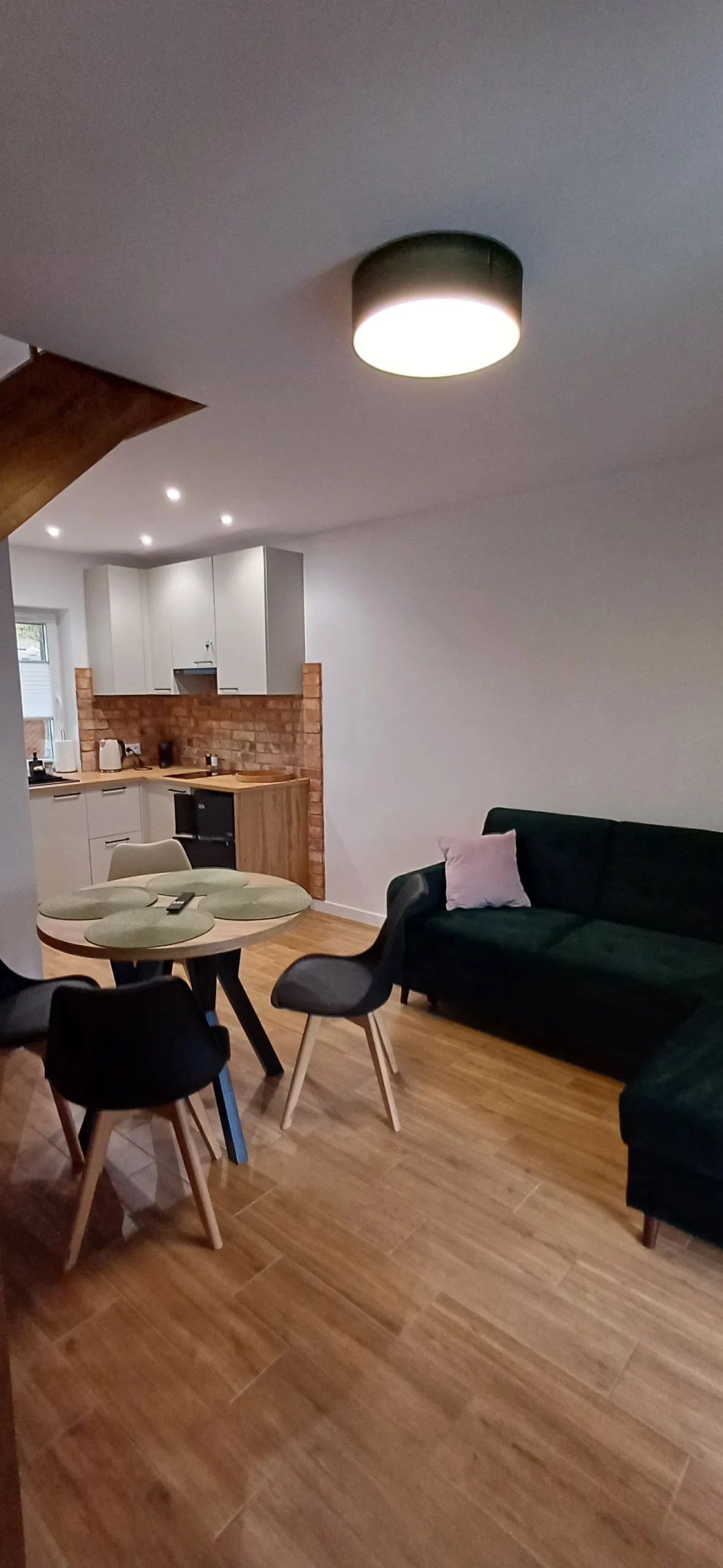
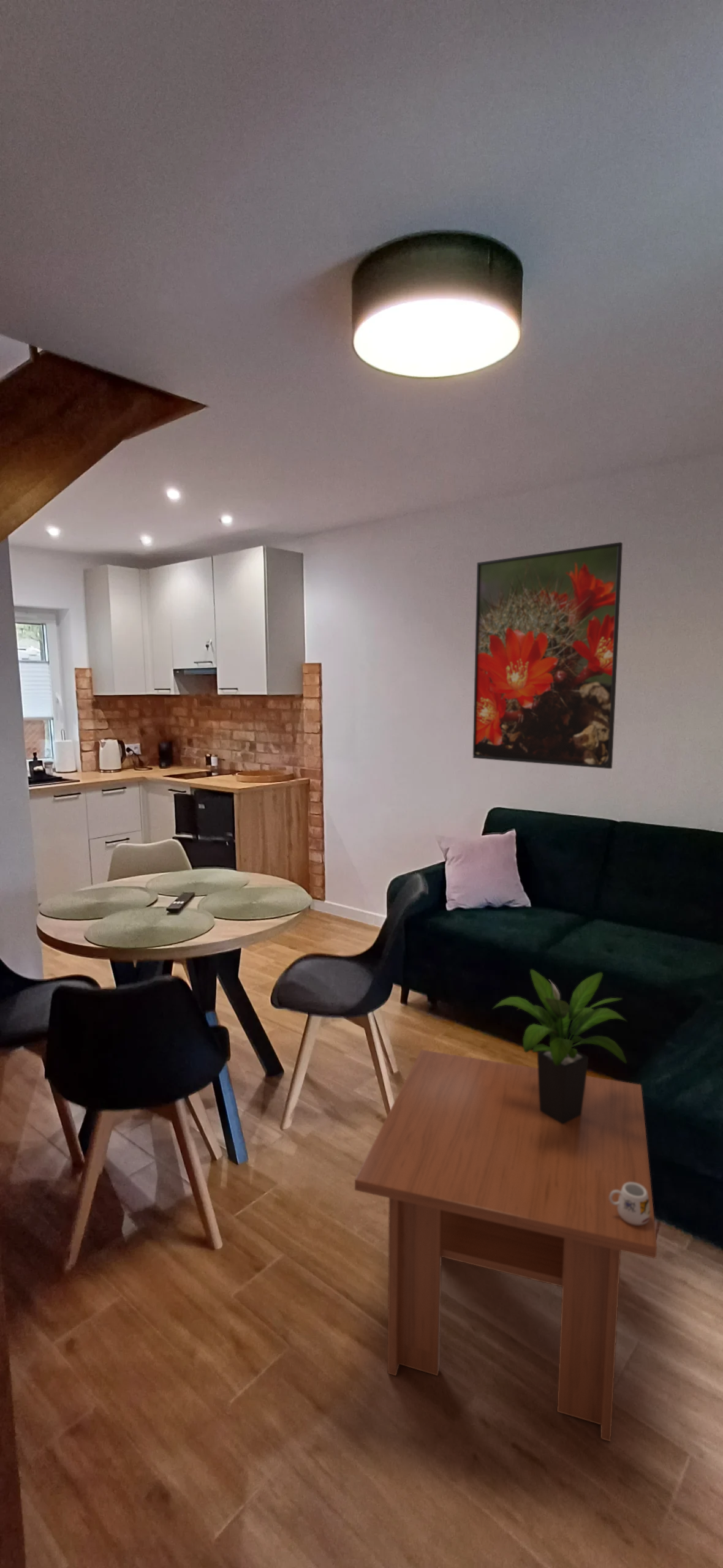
+ mug [609,1182,650,1225]
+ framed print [472,541,623,769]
+ coffee table [354,1049,657,1442]
+ potted plant [491,969,628,1124]
